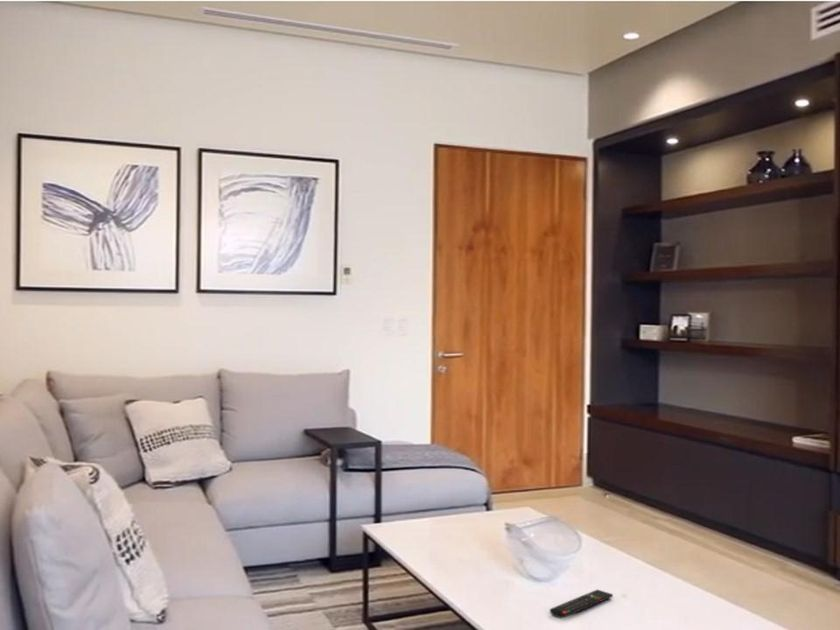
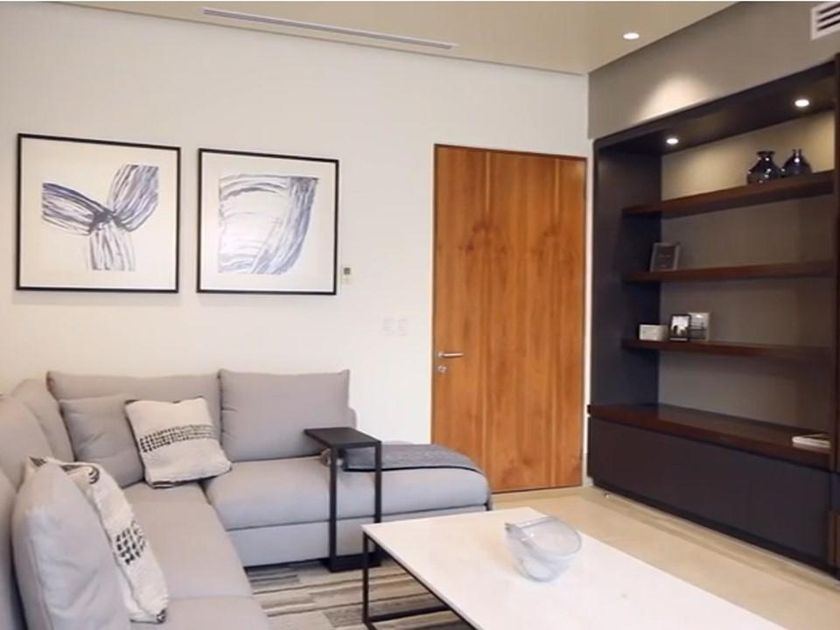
- remote control [549,589,614,619]
